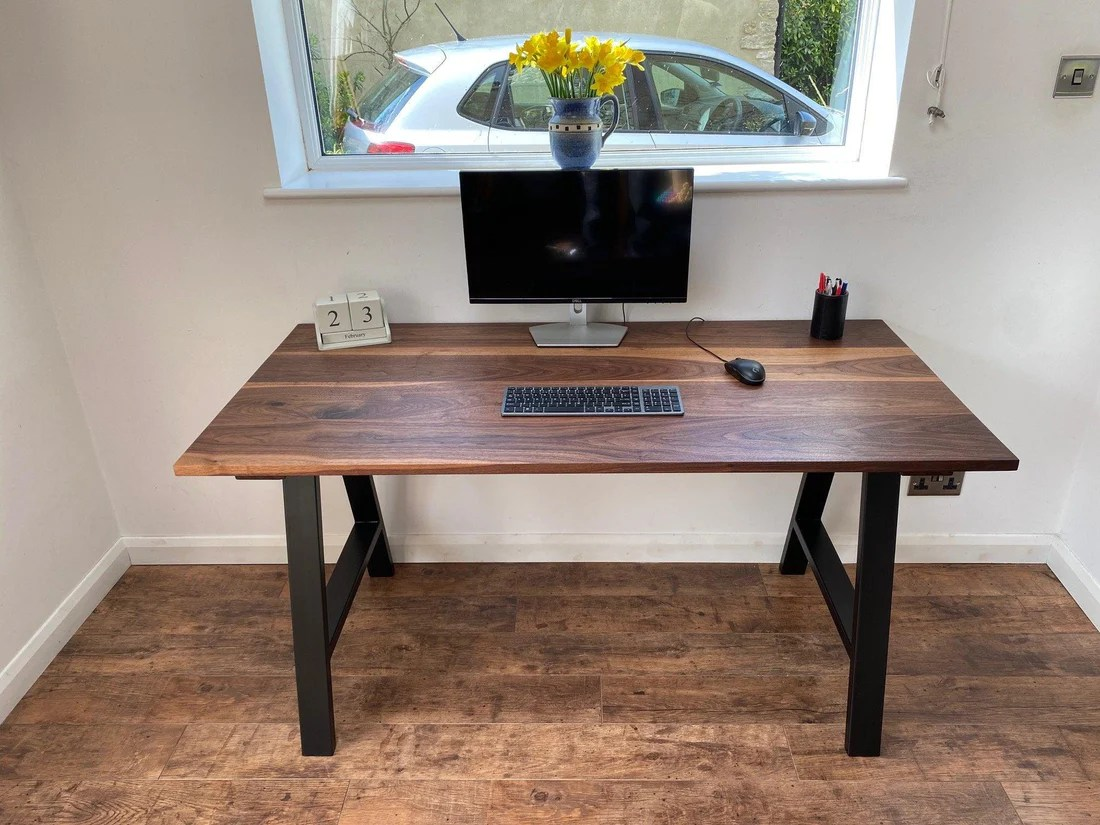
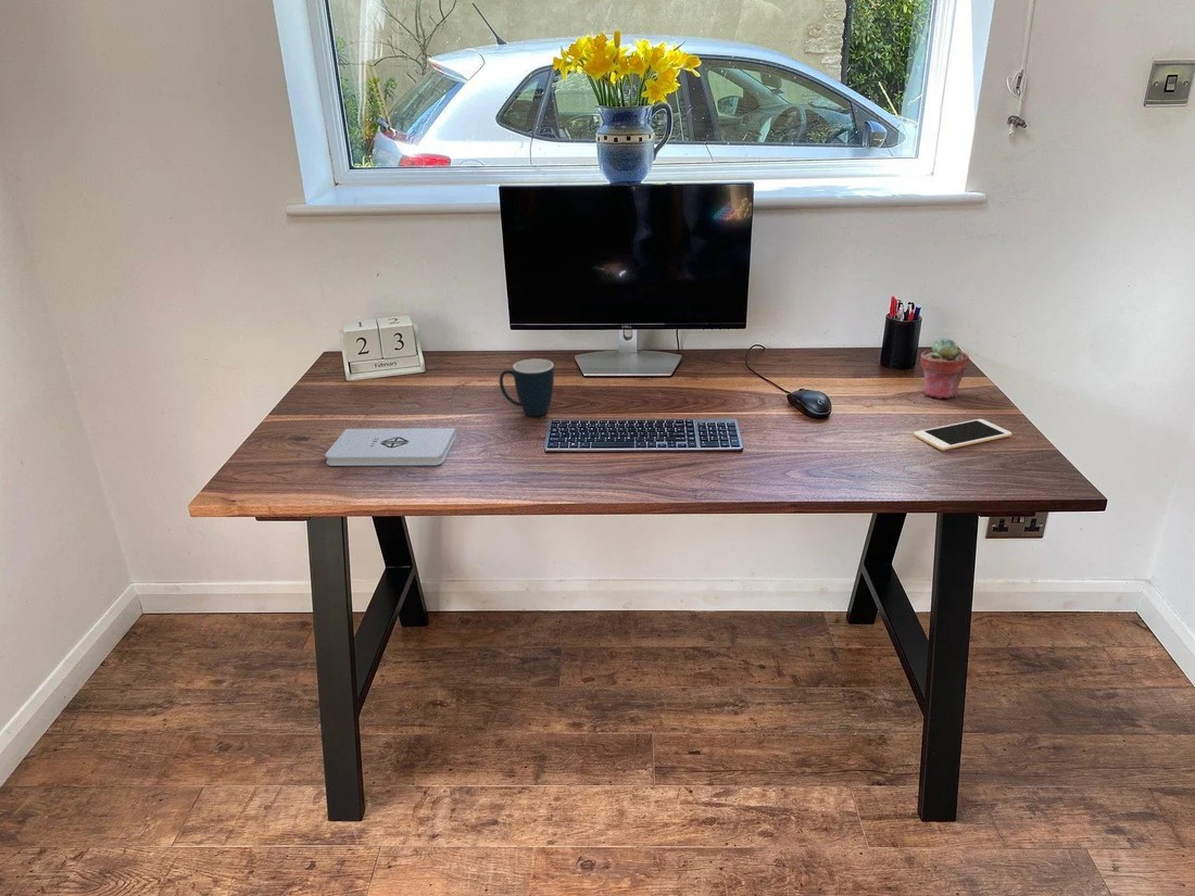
+ cell phone [913,418,1012,452]
+ mug [499,358,555,417]
+ notepad [324,427,457,467]
+ potted succulent [919,337,970,400]
